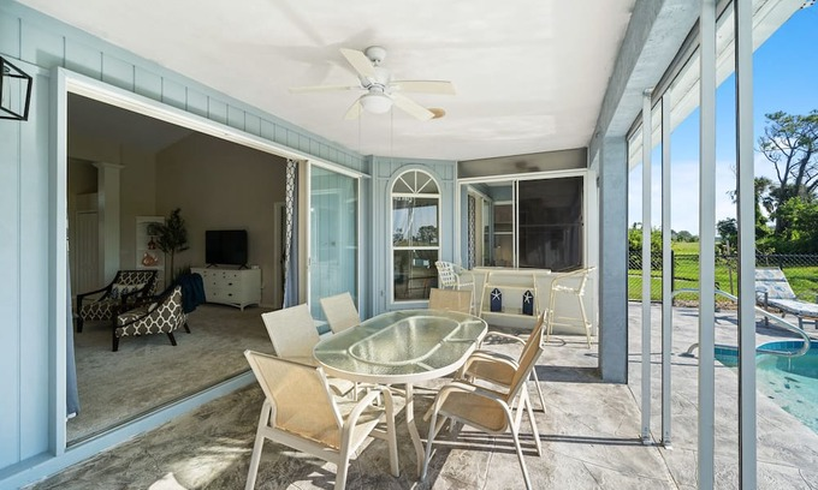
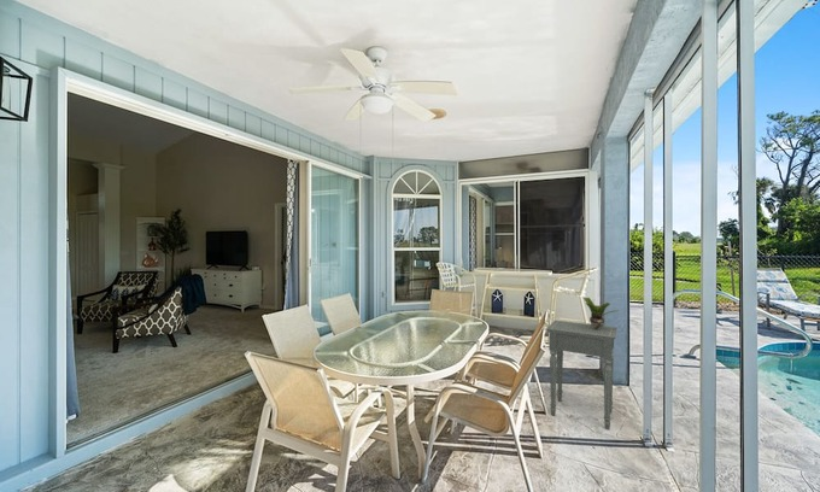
+ potted plant [582,297,620,330]
+ side table [545,320,619,430]
